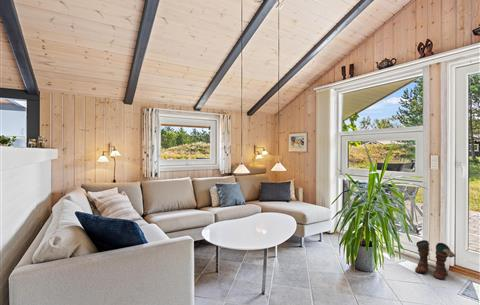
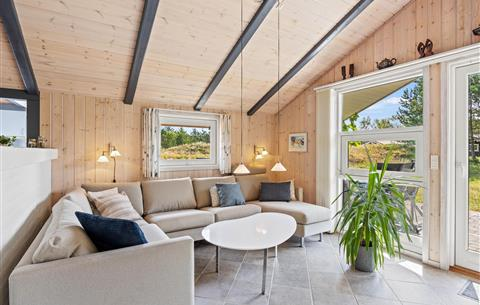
- boots [414,239,456,281]
